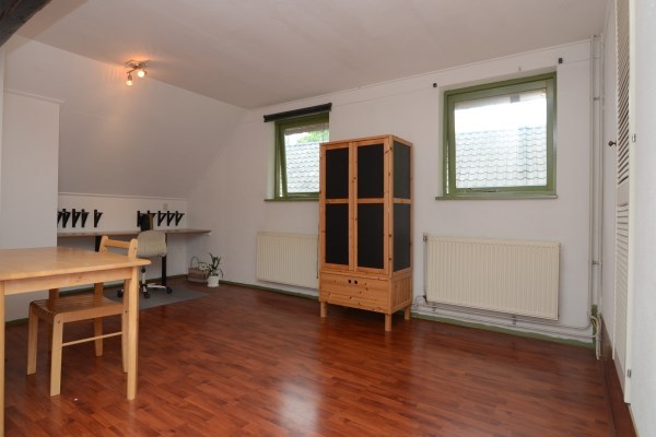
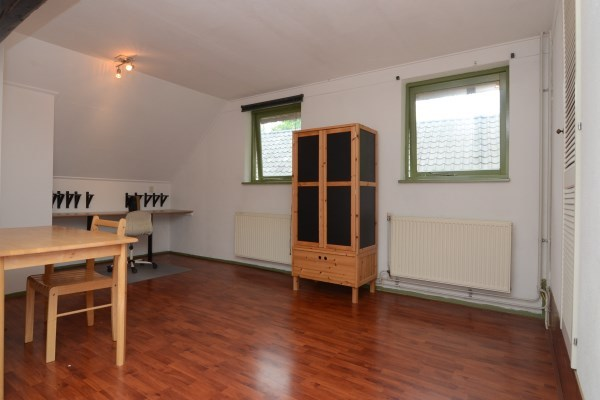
- house plant [192,251,224,288]
- basket [187,256,210,284]
